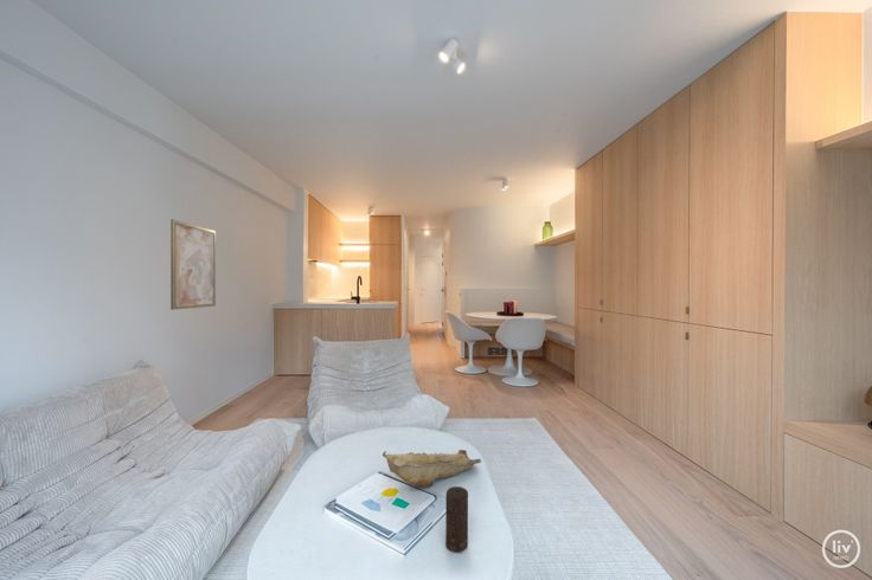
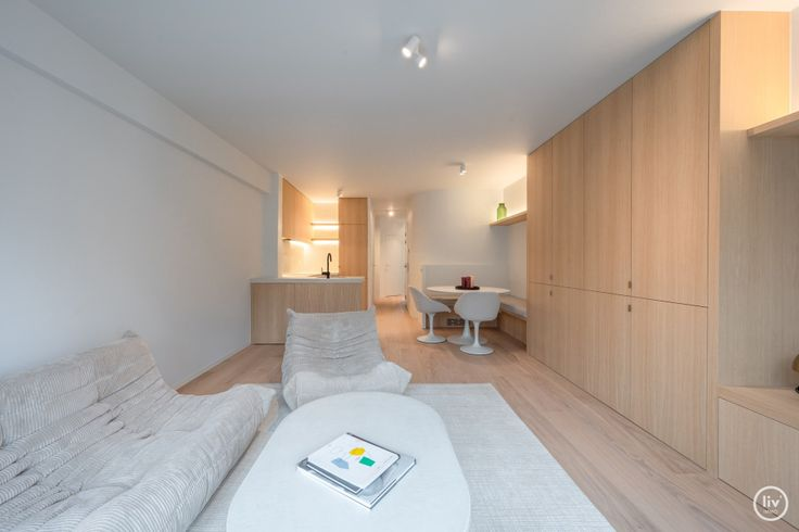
- wall art [169,218,217,311]
- decorative bowl [382,449,482,488]
- candle [444,485,469,553]
